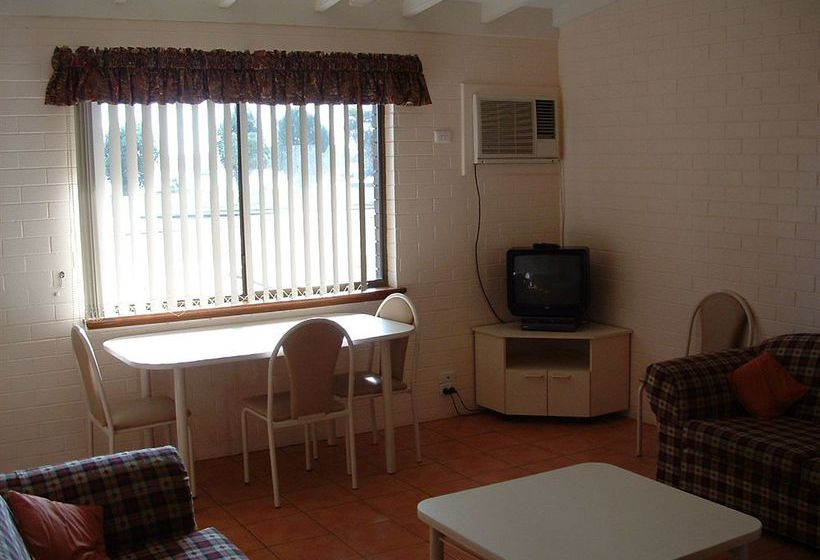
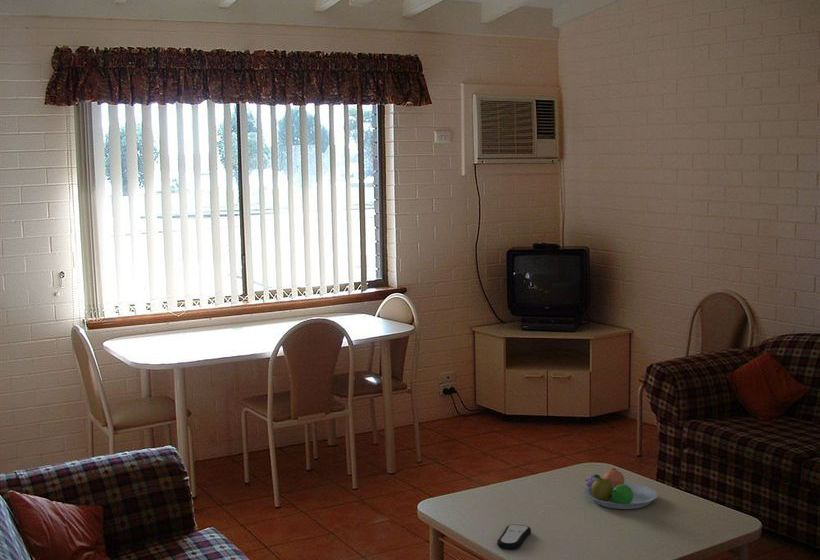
+ fruit bowl [584,467,658,510]
+ remote control [496,523,532,551]
